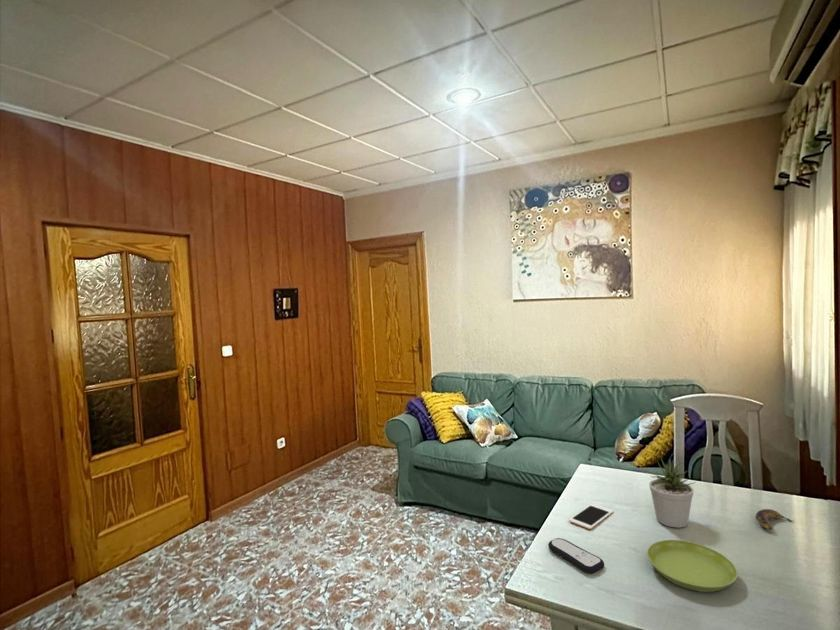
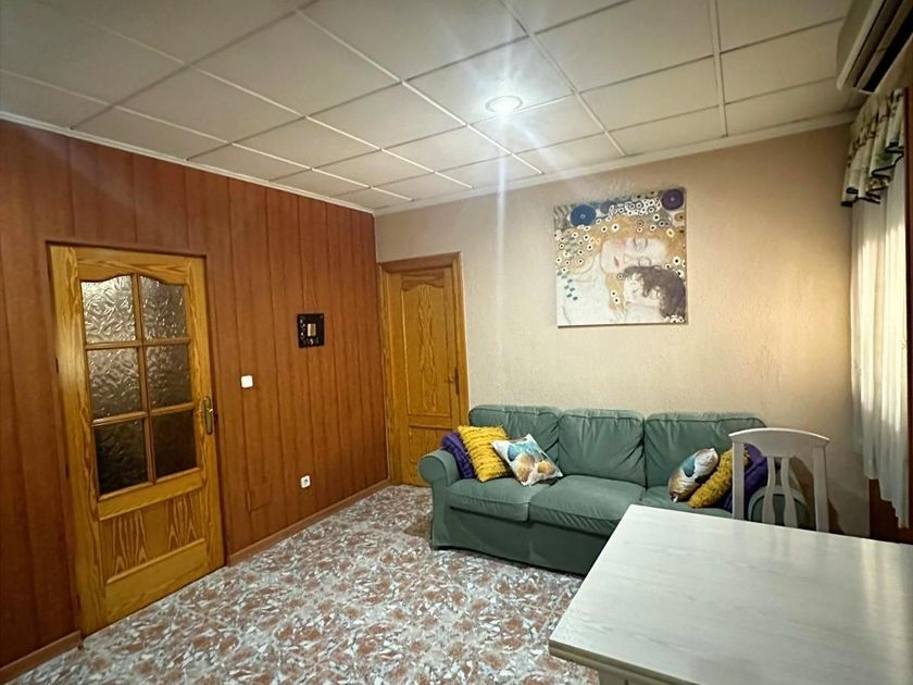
- saucer [646,539,738,593]
- cell phone [568,503,614,530]
- potted plant [648,457,697,529]
- remote control [547,537,605,575]
- banana [755,508,795,531]
